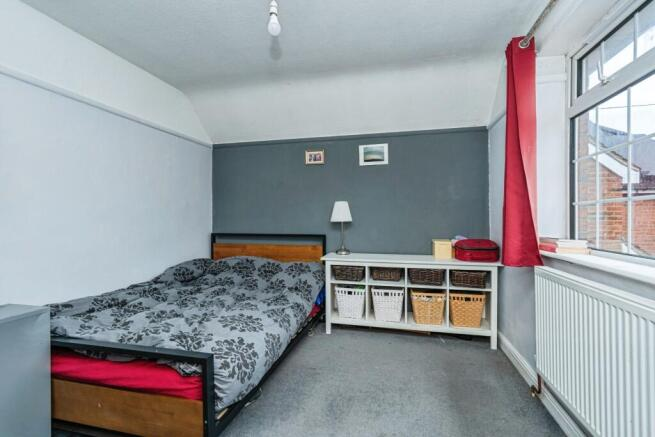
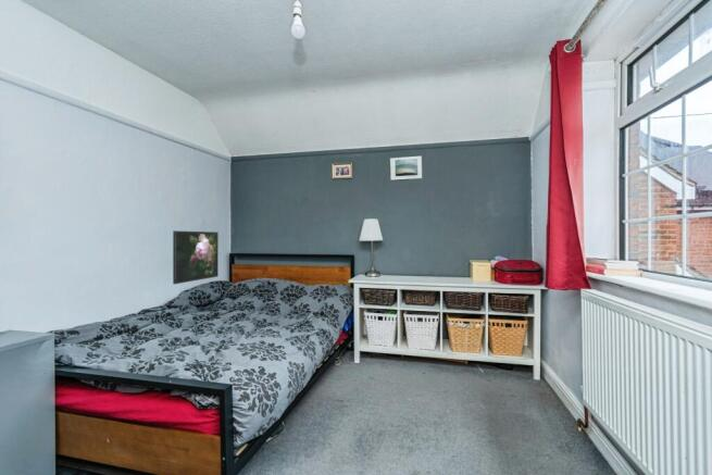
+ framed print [172,229,220,285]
